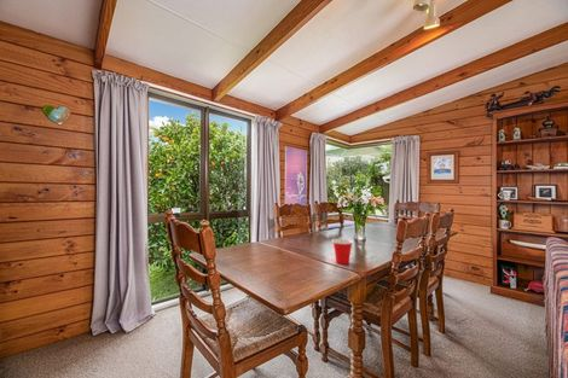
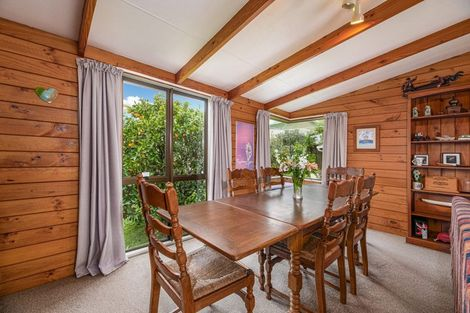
- cup [331,238,354,266]
